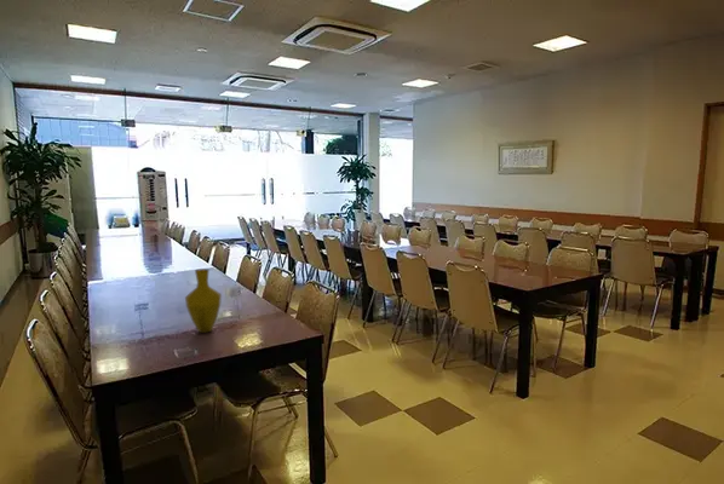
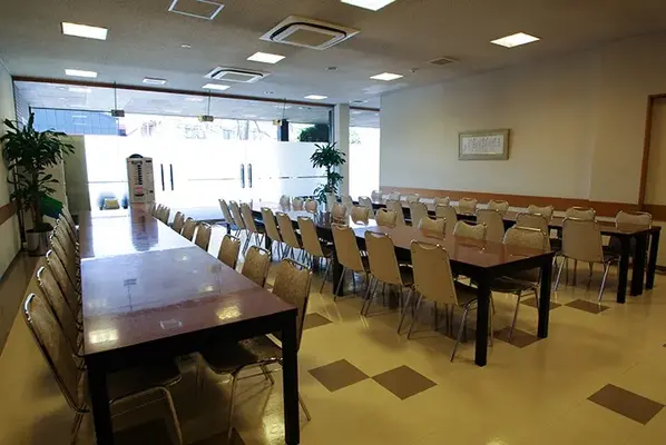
- vase [184,267,223,334]
